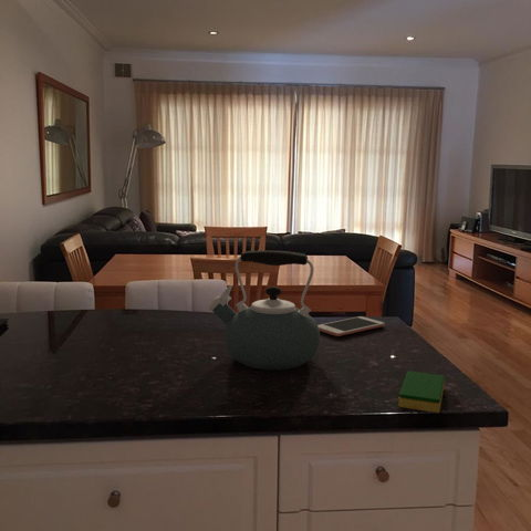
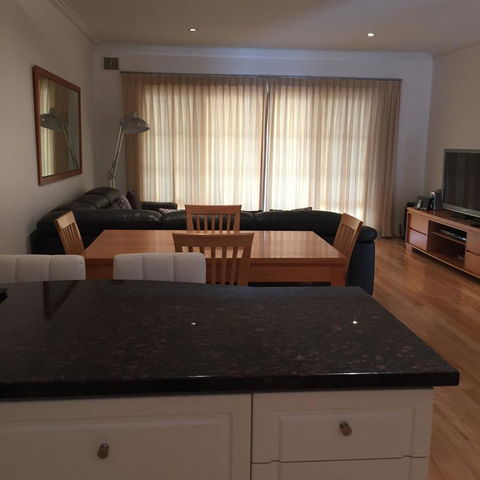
- kettle [208,249,321,371]
- dish sponge [397,369,446,414]
- cell phone [317,315,386,337]
